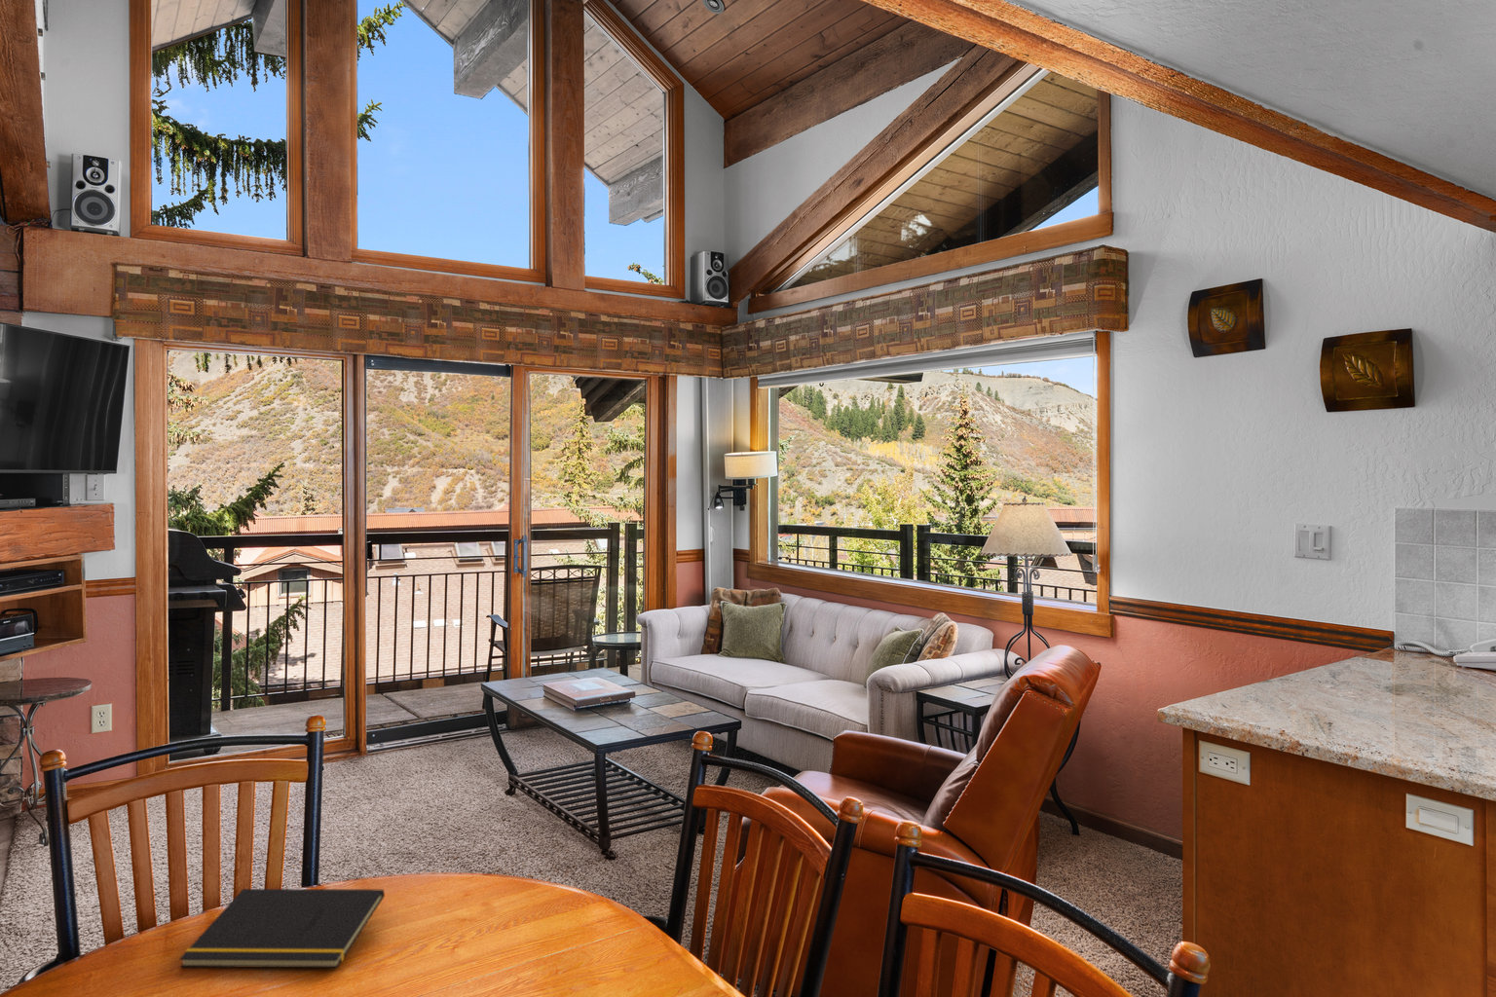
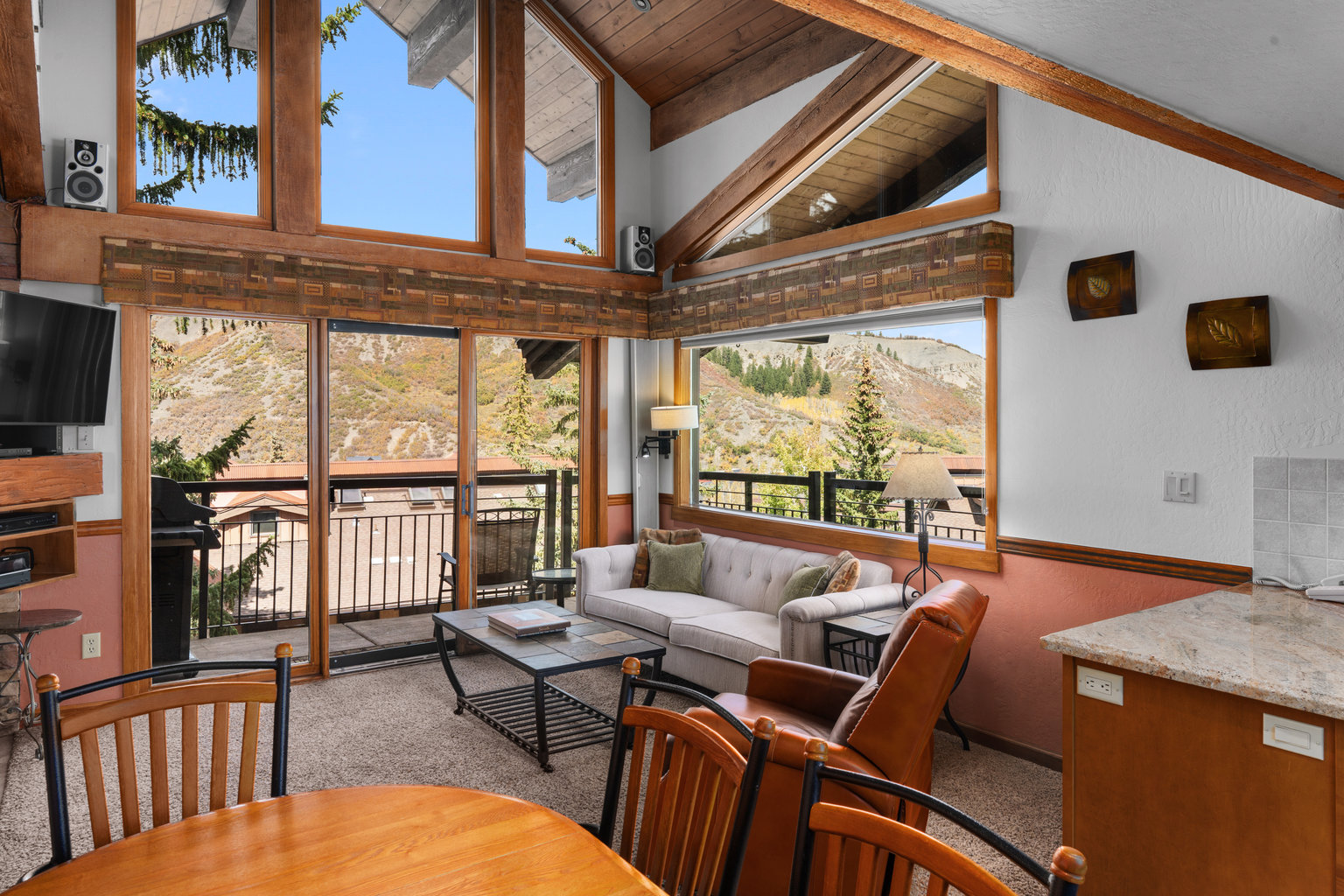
- notepad [178,888,385,969]
